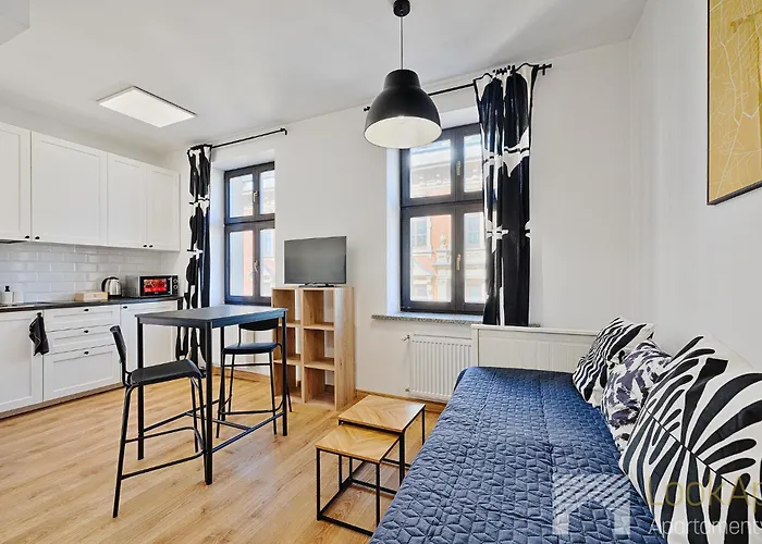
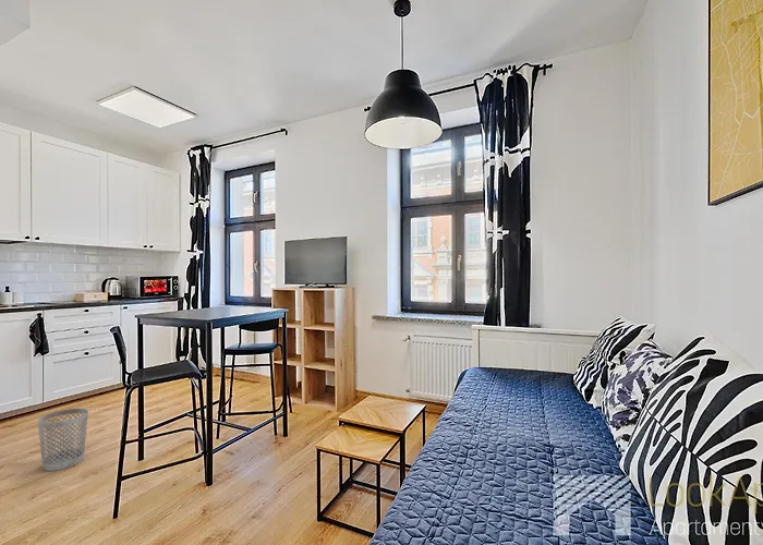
+ wastebasket [37,408,89,472]
